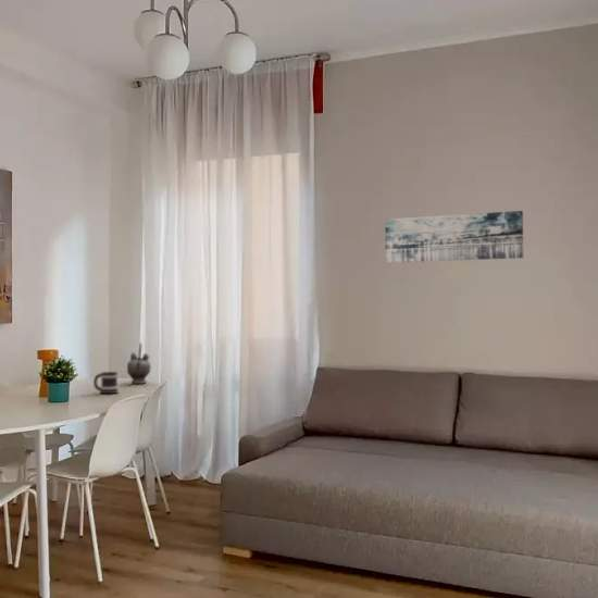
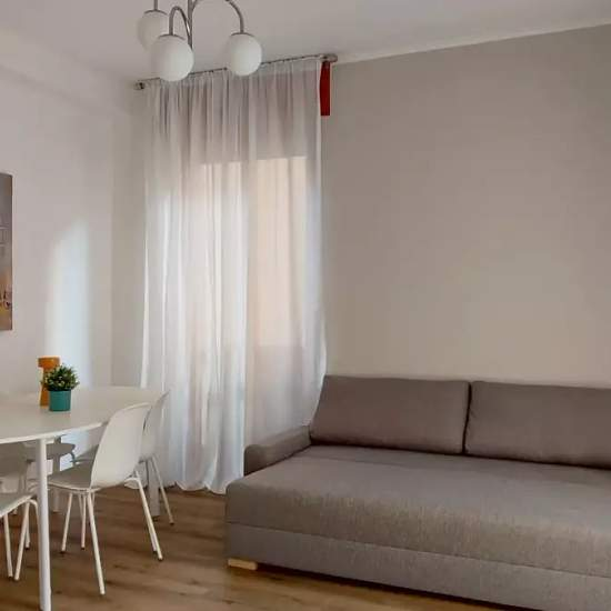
- wall art [384,210,524,264]
- teapot [126,341,152,385]
- mug [92,371,120,395]
